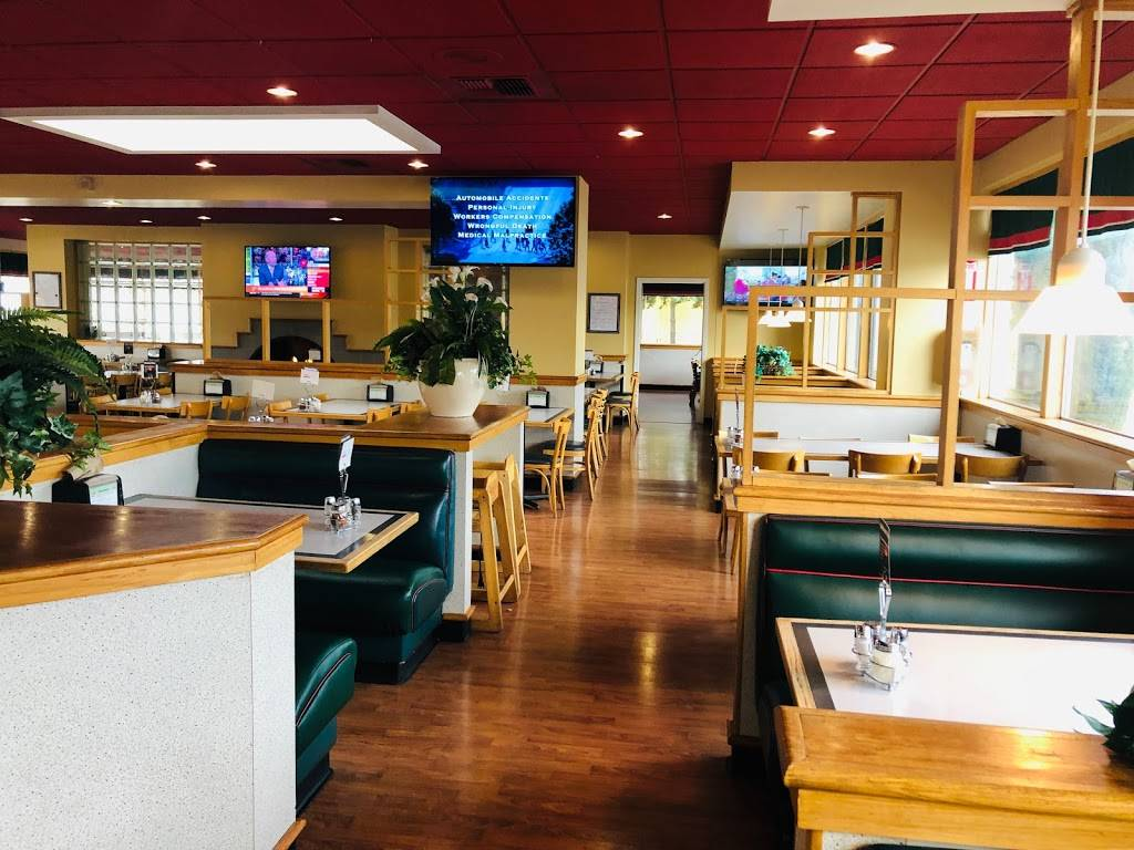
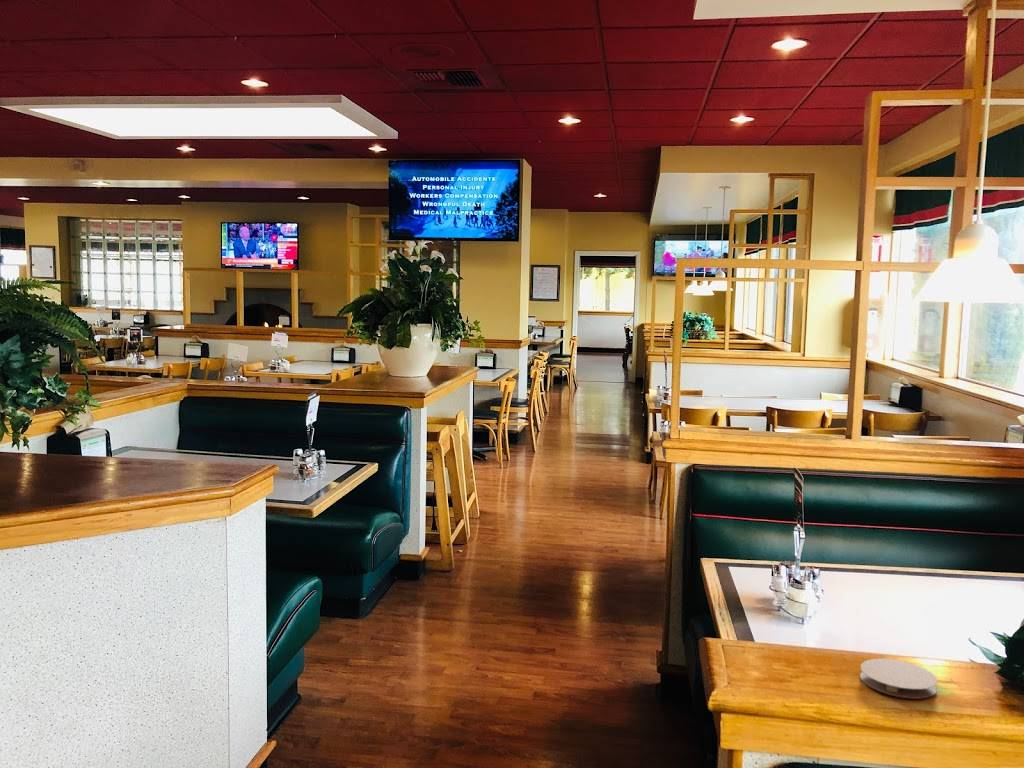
+ coaster [859,658,939,699]
